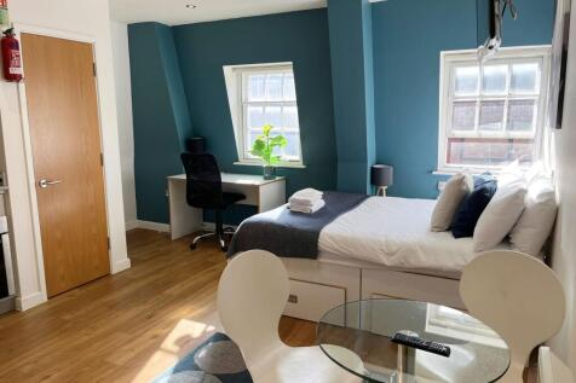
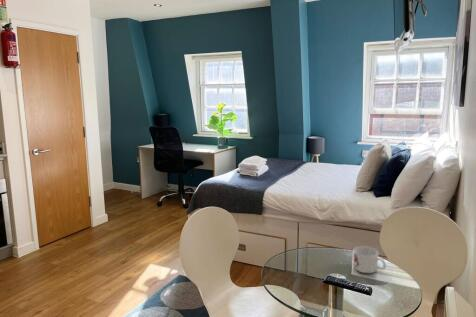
+ mug [352,245,387,274]
